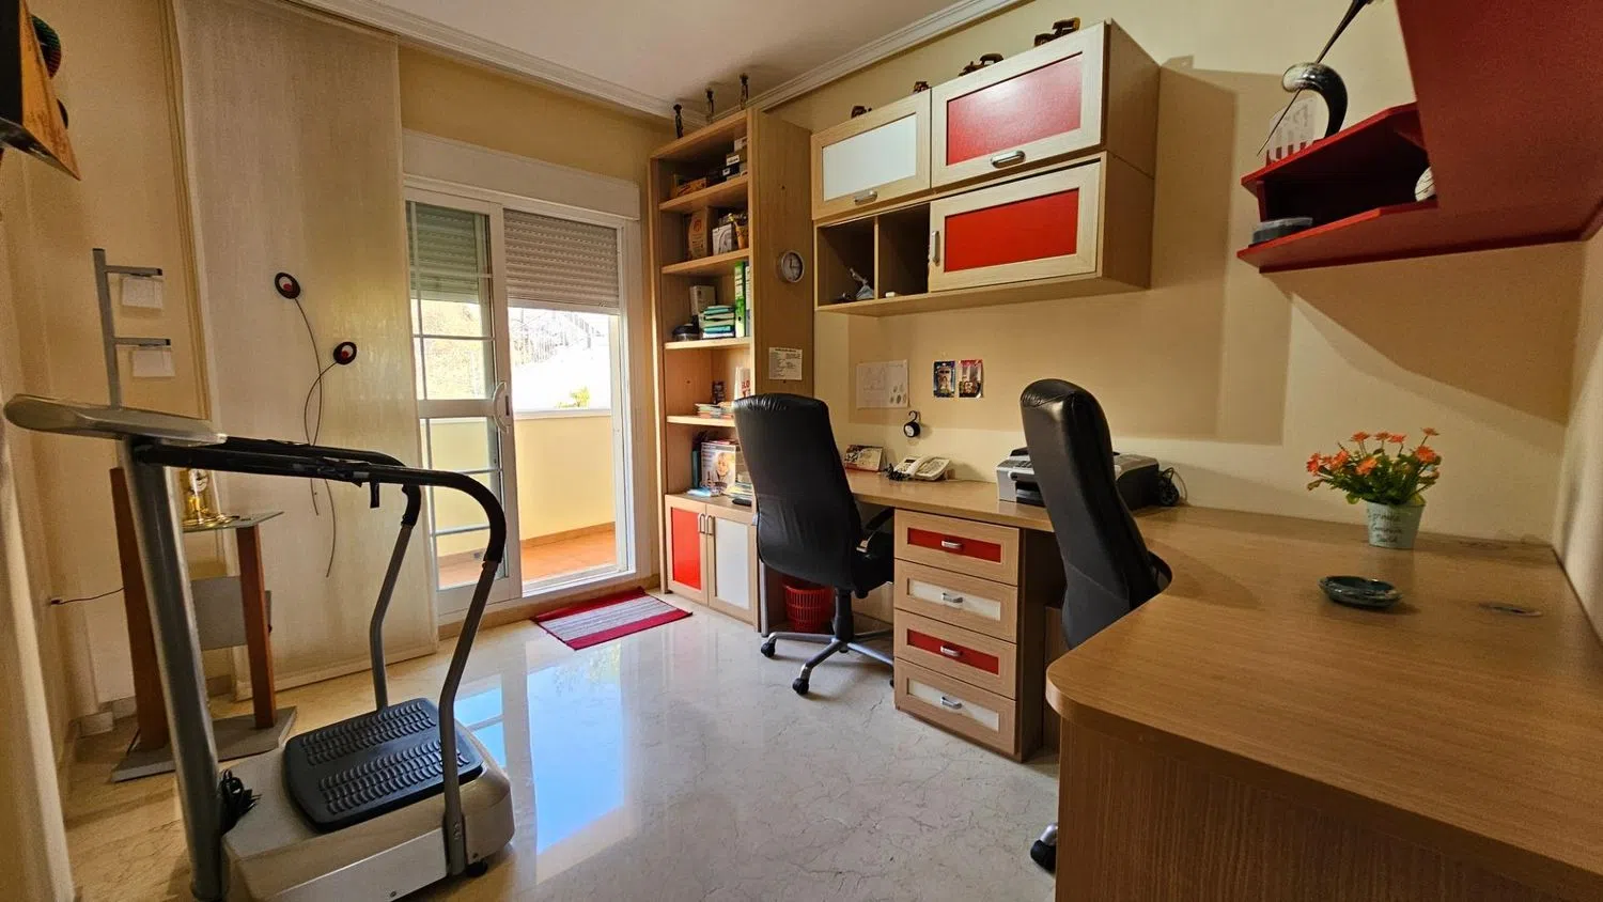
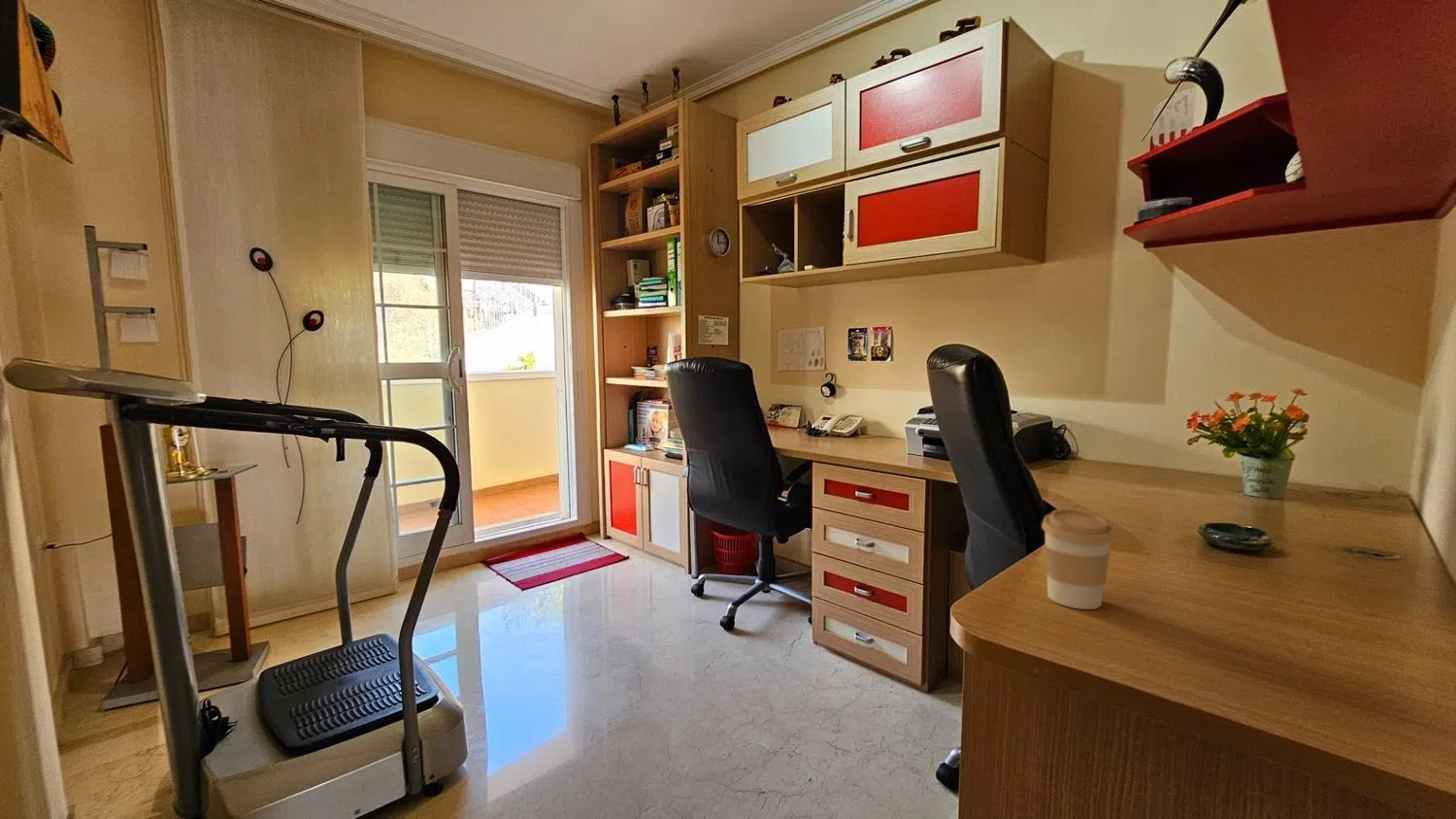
+ coffee cup [1041,508,1116,610]
